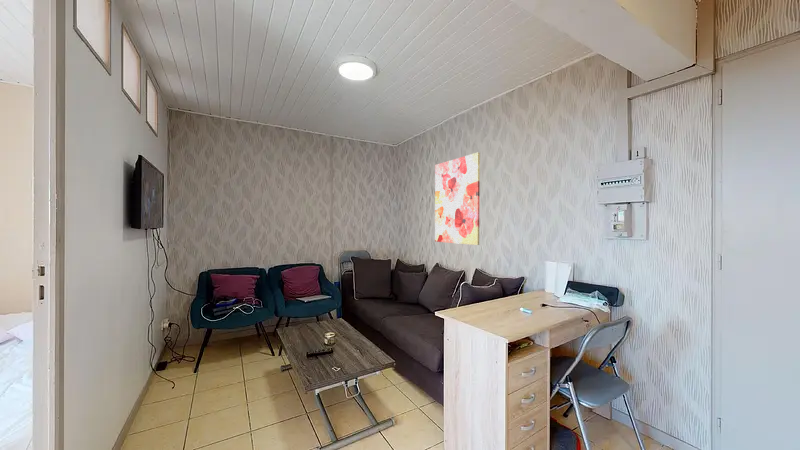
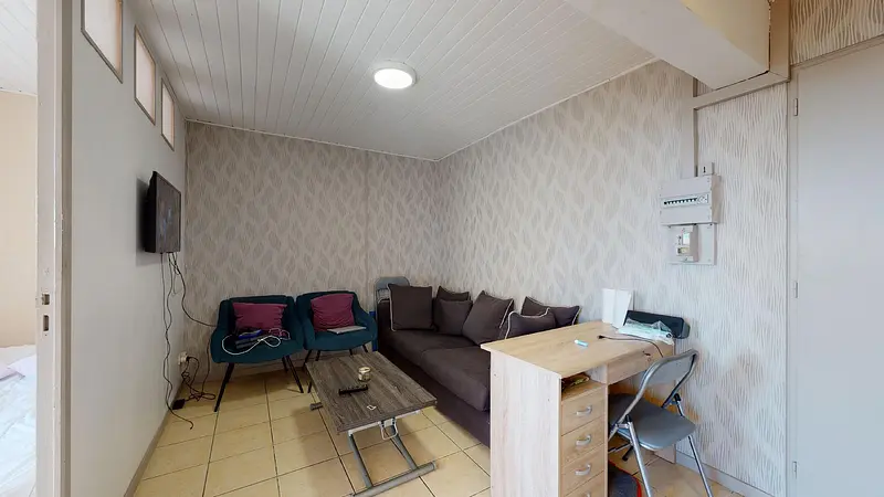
- wall art [434,152,481,246]
